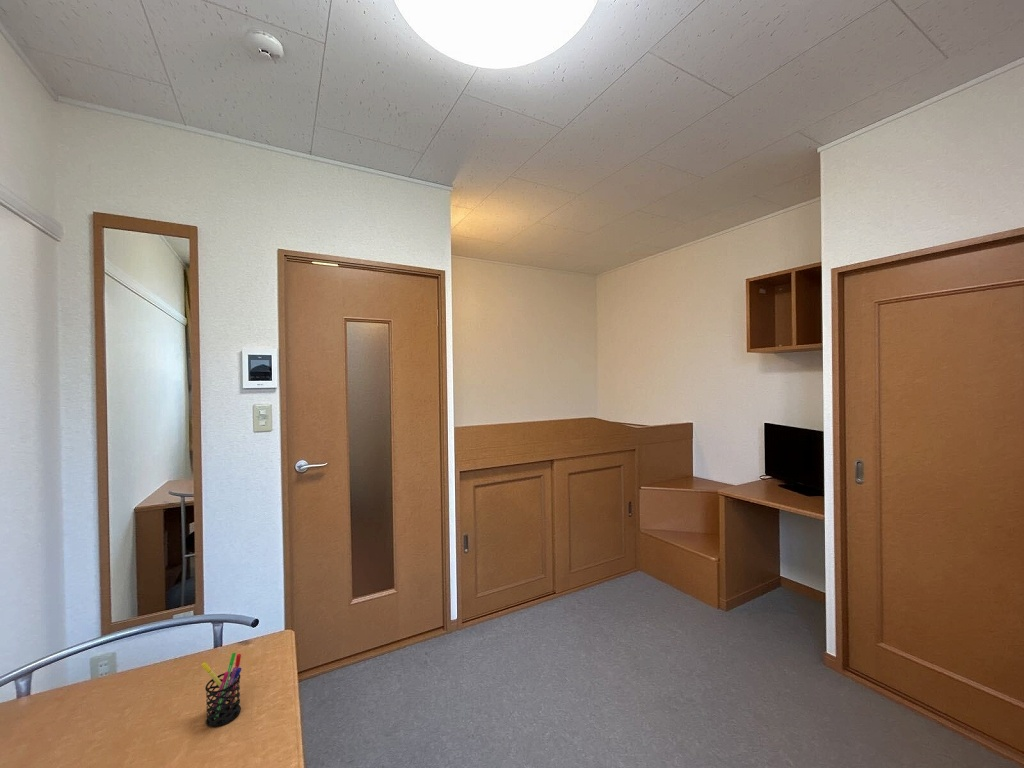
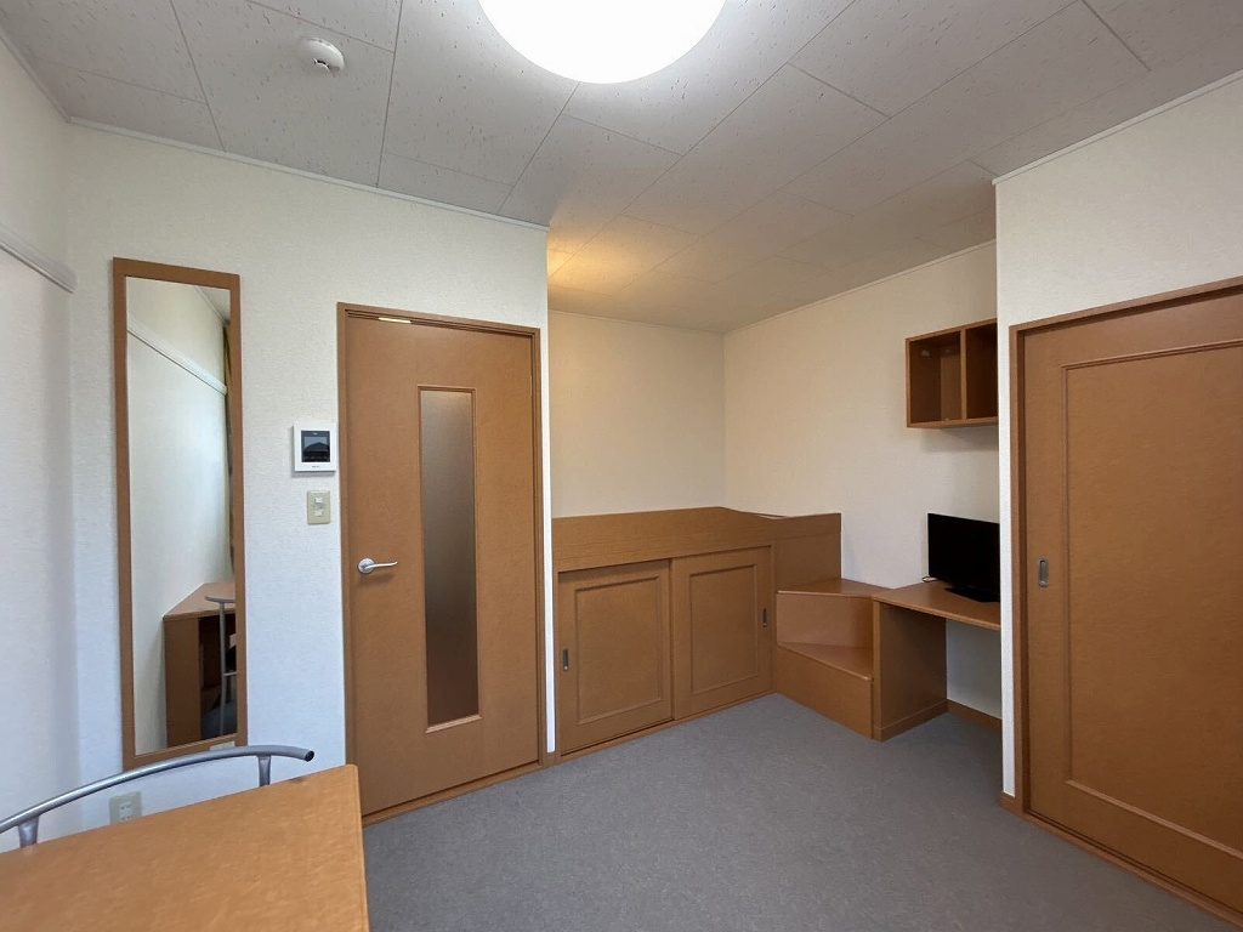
- pen holder [200,652,242,728]
